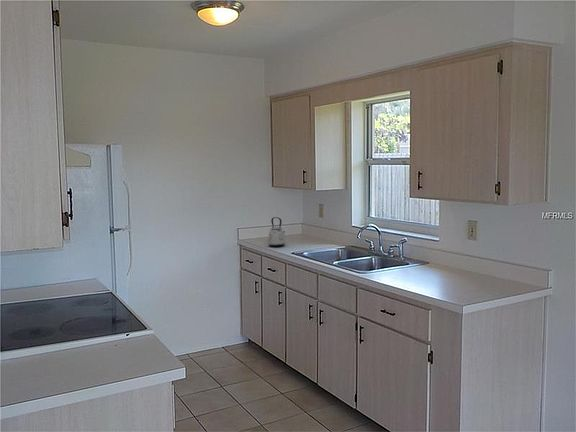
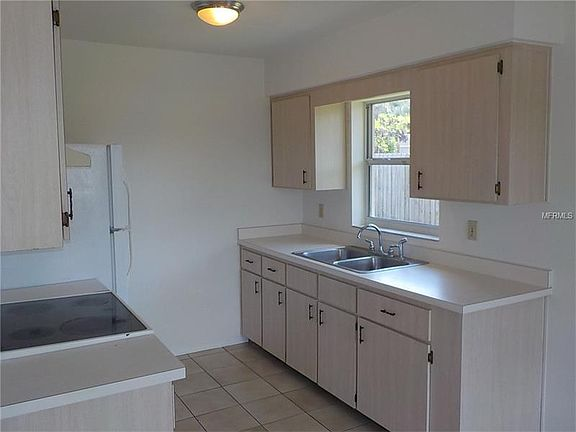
- kettle [267,216,286,248]
